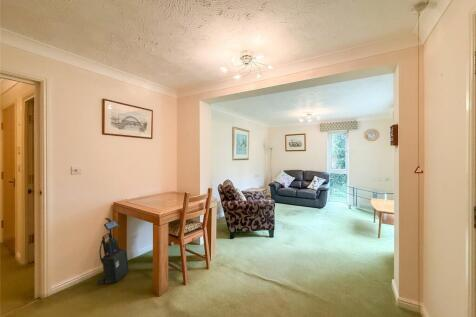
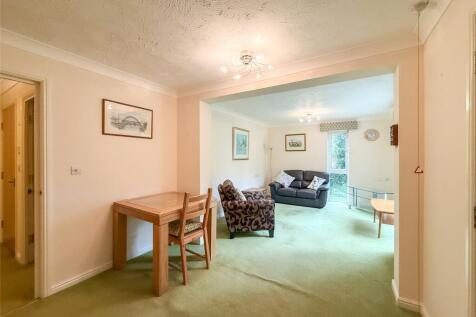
- vacuum cleaner [97,217,130,285]
